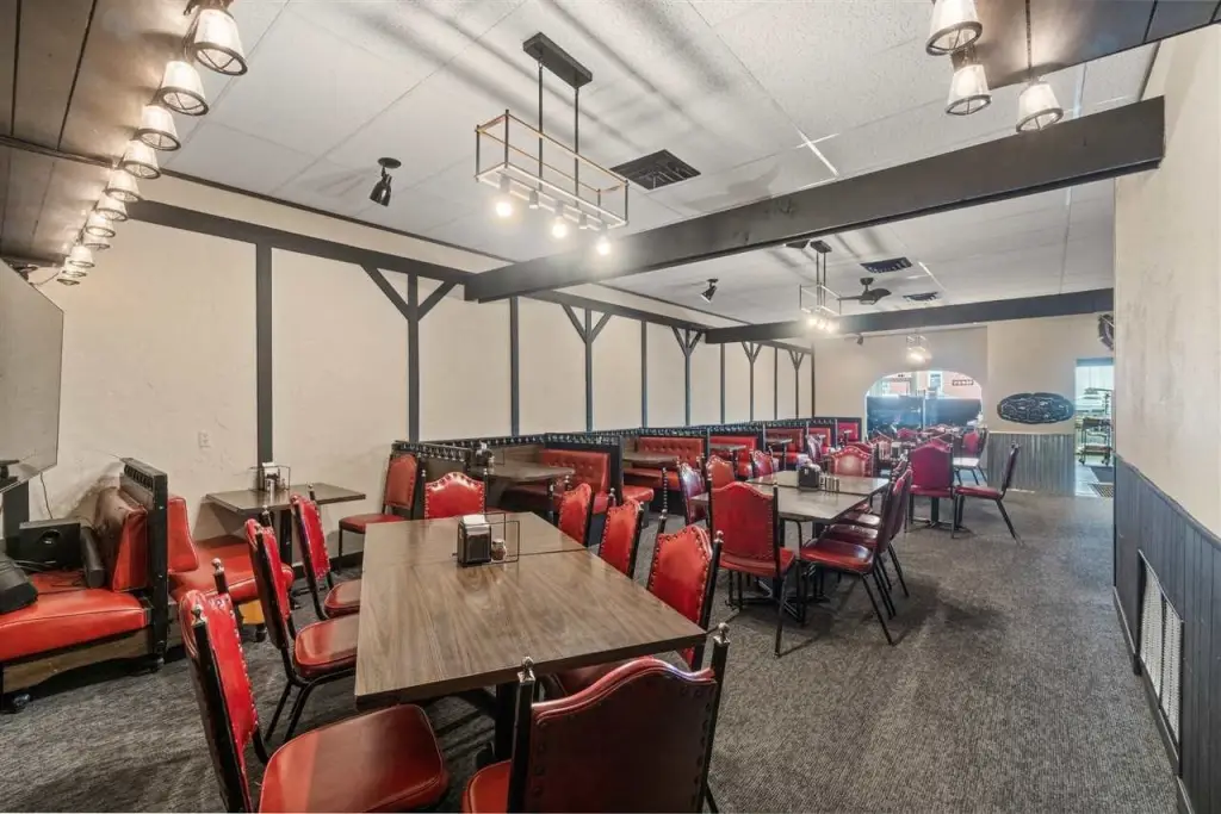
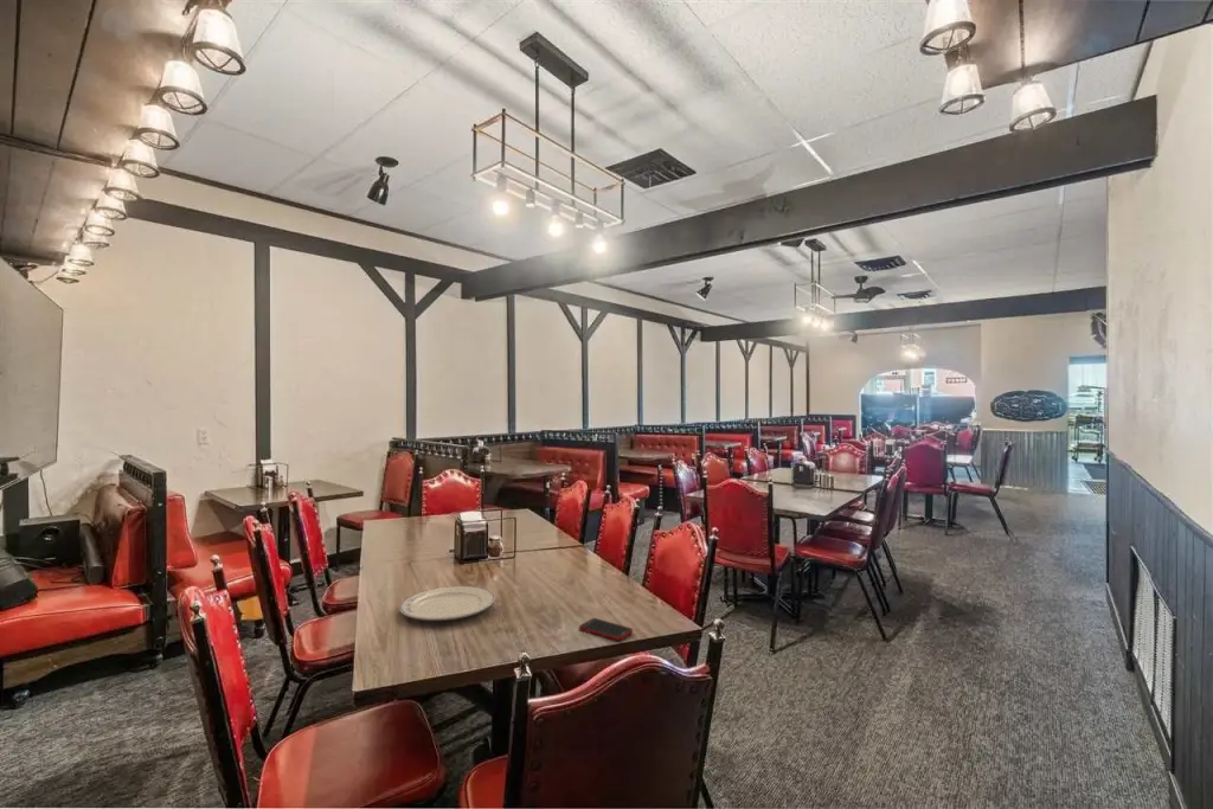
+ cell phone [578,617,634,642]
+ chinaware [398,585,495,622]
